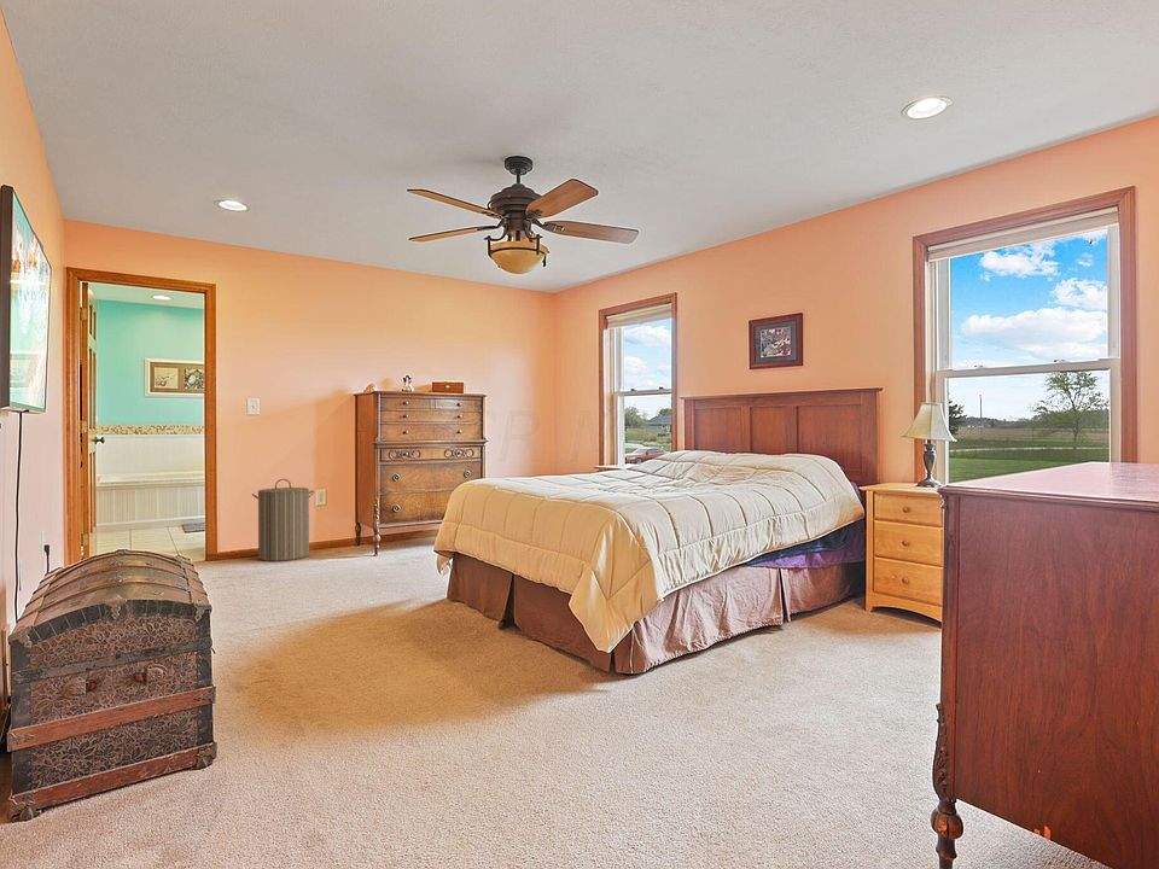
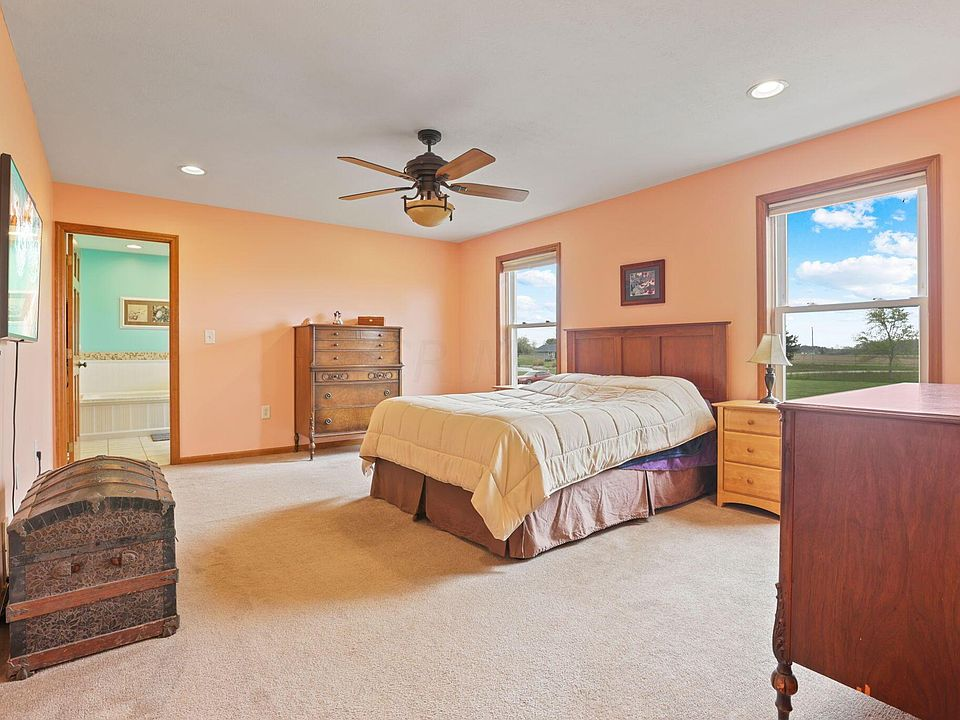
- laundry hamper [251,478,315,562]
